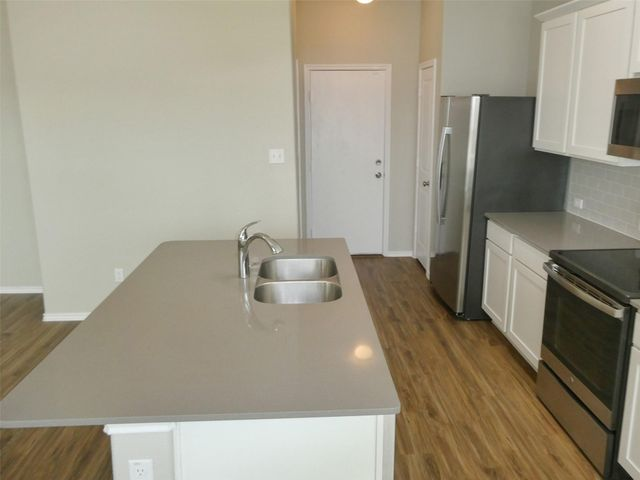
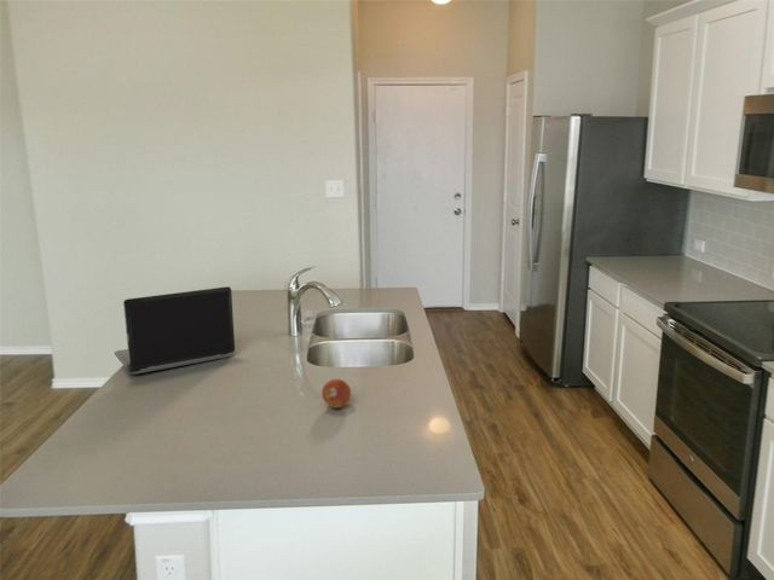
+ fruit [320,378,352,410]
+ laptop computer [114,285,236,376]
